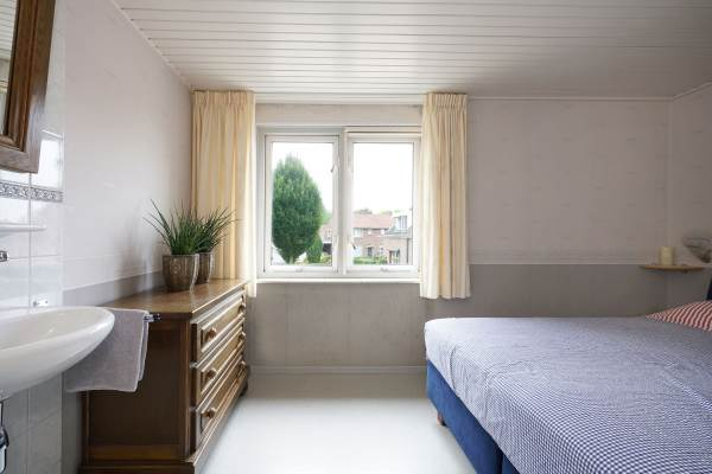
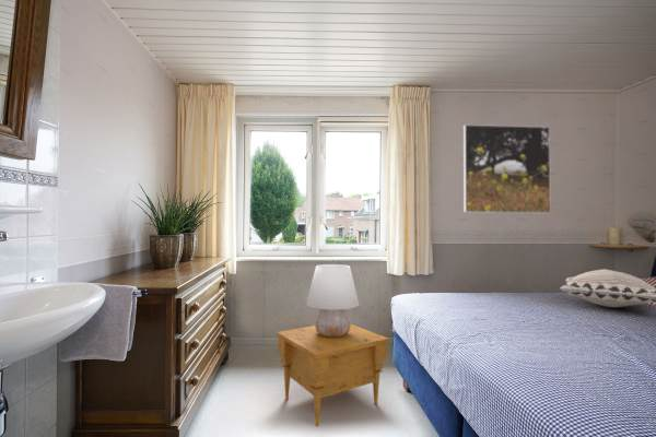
+ nightstand [276,323,390,427]
+ table lamp [305,263,360,338]
+ decorative pillow [559,268,656,308]
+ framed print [462,123,552,214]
